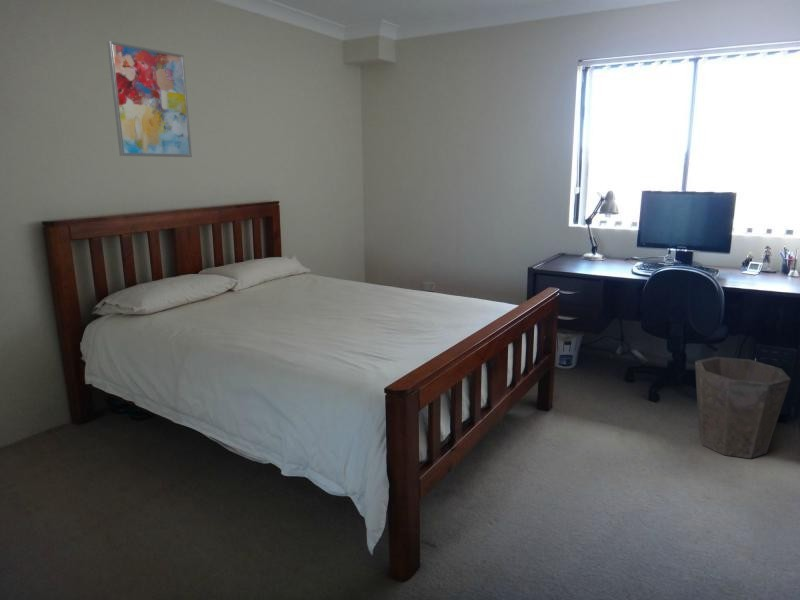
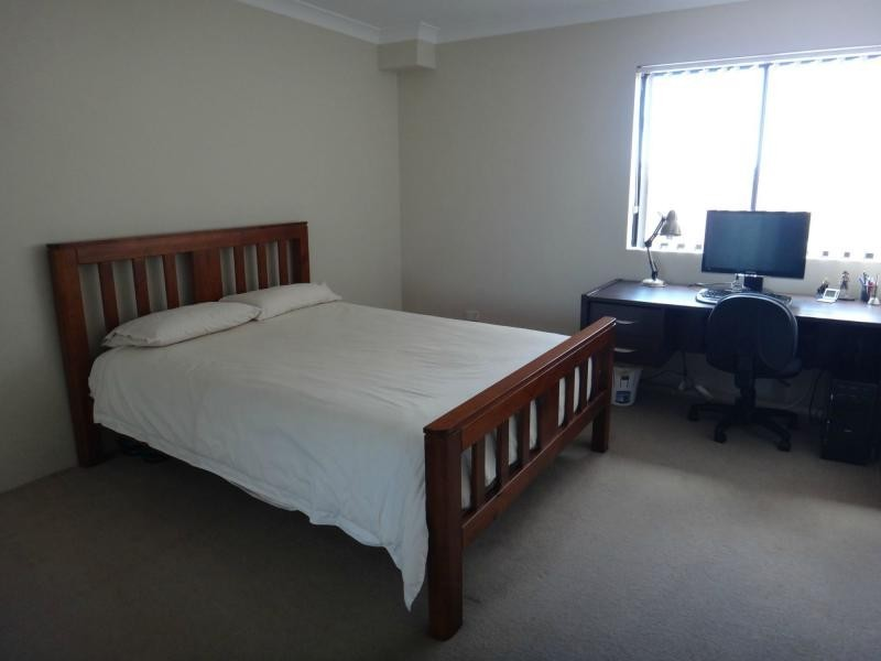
- wall art [106,40,193,158]
- waste bin [694,356,792,459]
